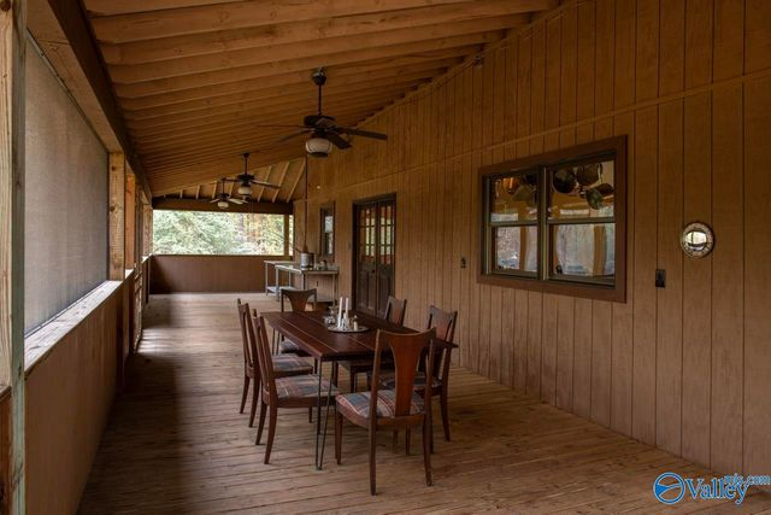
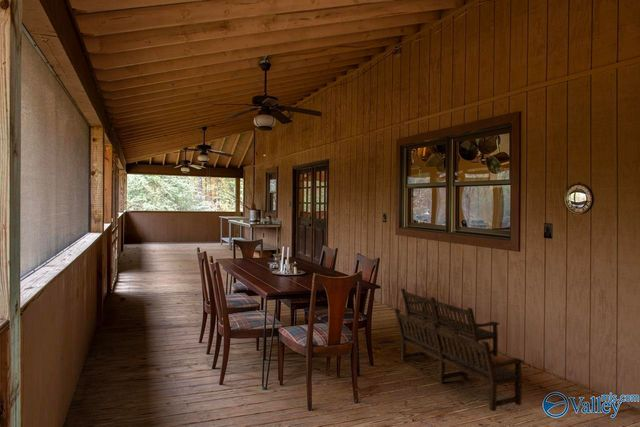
+ wooden bench [393,287,525,412]
